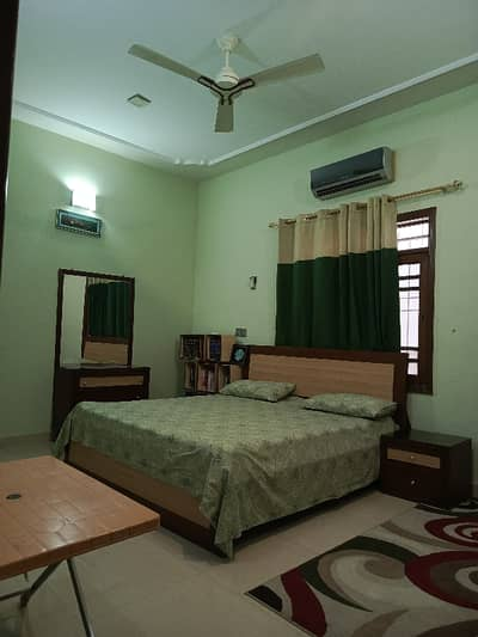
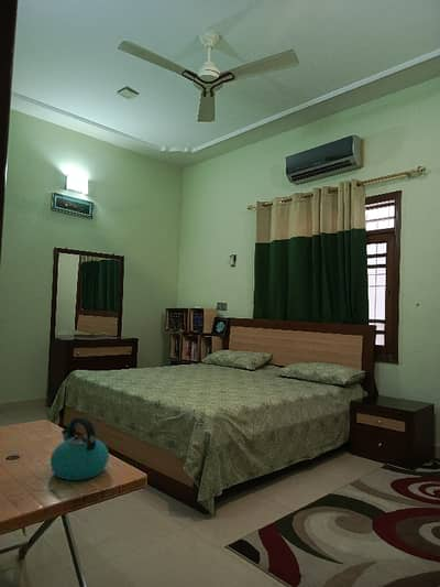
+ kettle [50,415,110,481]
